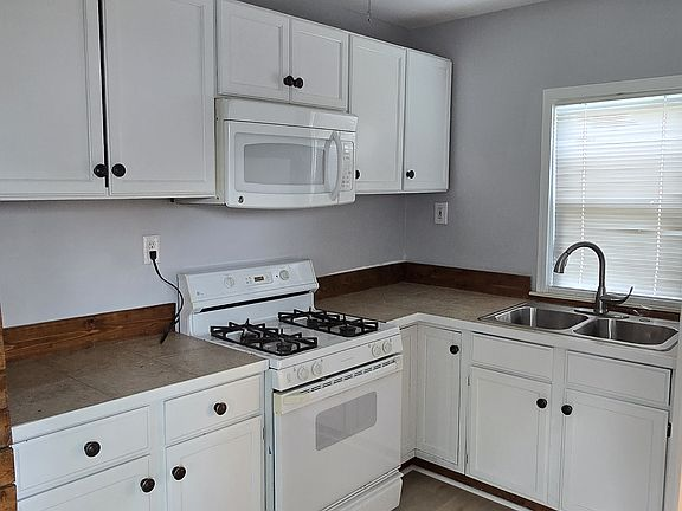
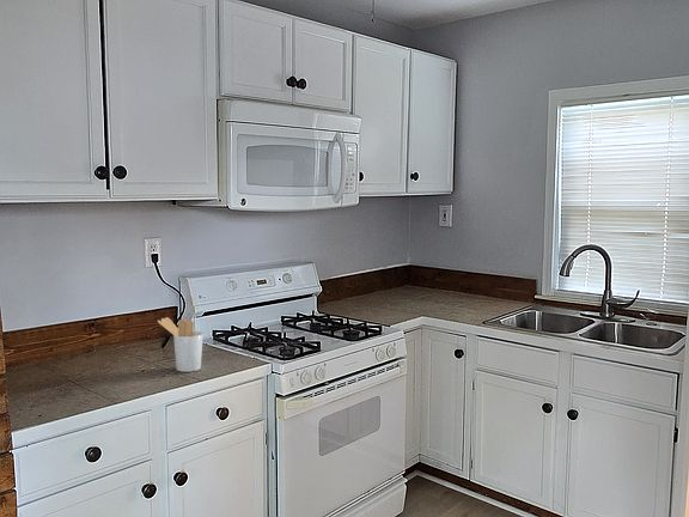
+ utensil holder [157,316,205,373]
